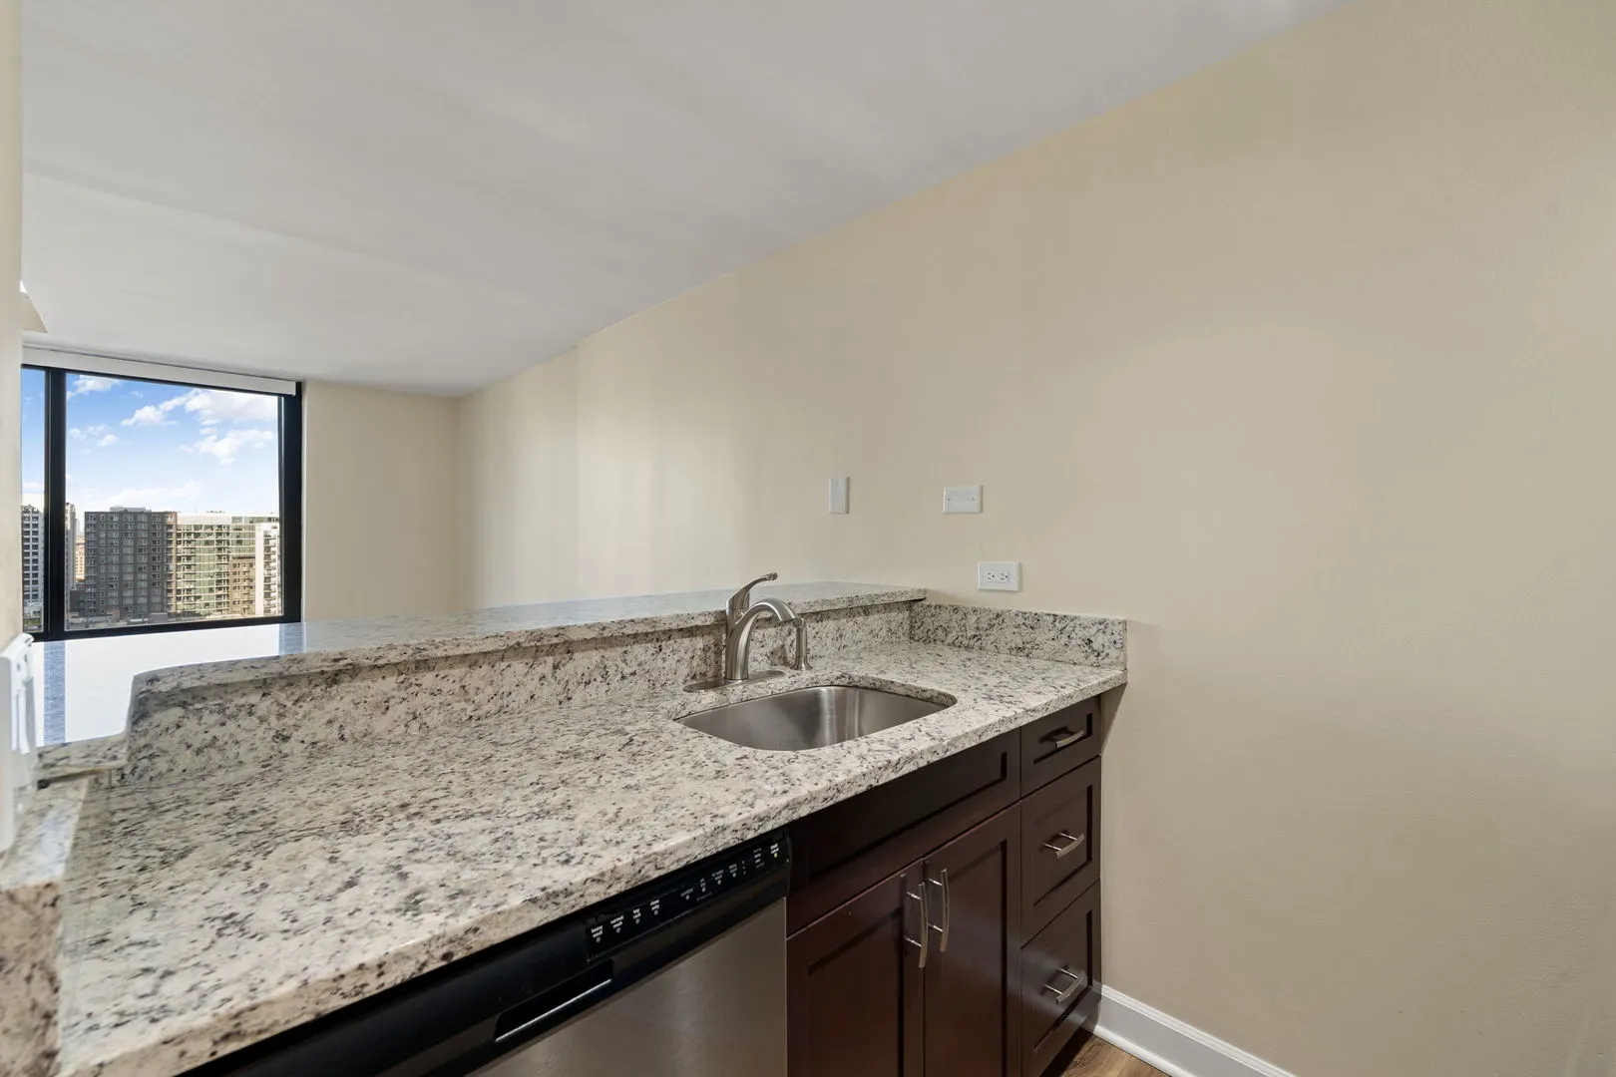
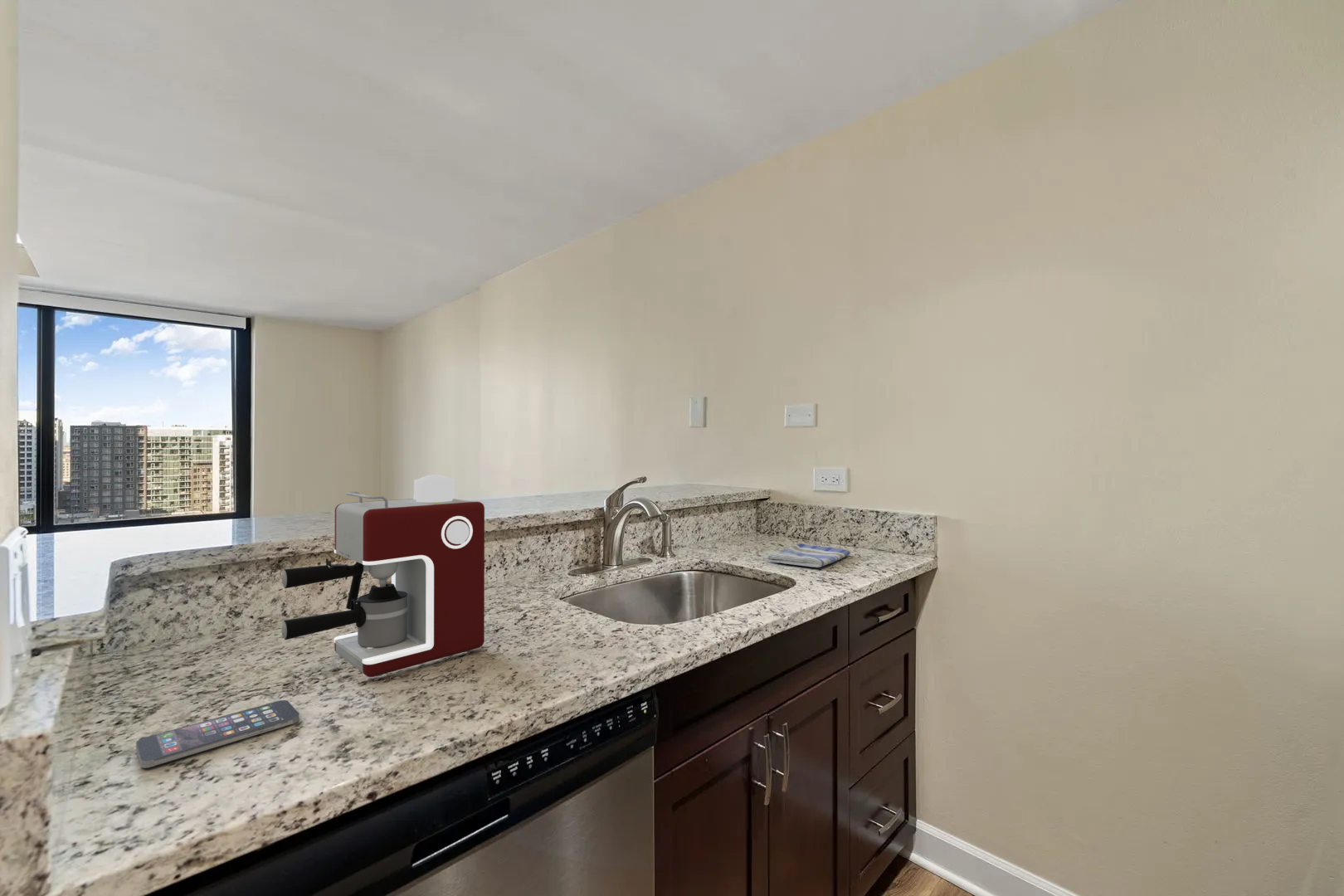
+ smartphone [135,699,299,769]
+ dish towel [766,543,851,568]
+ coffee maker [280,474,485,678]
